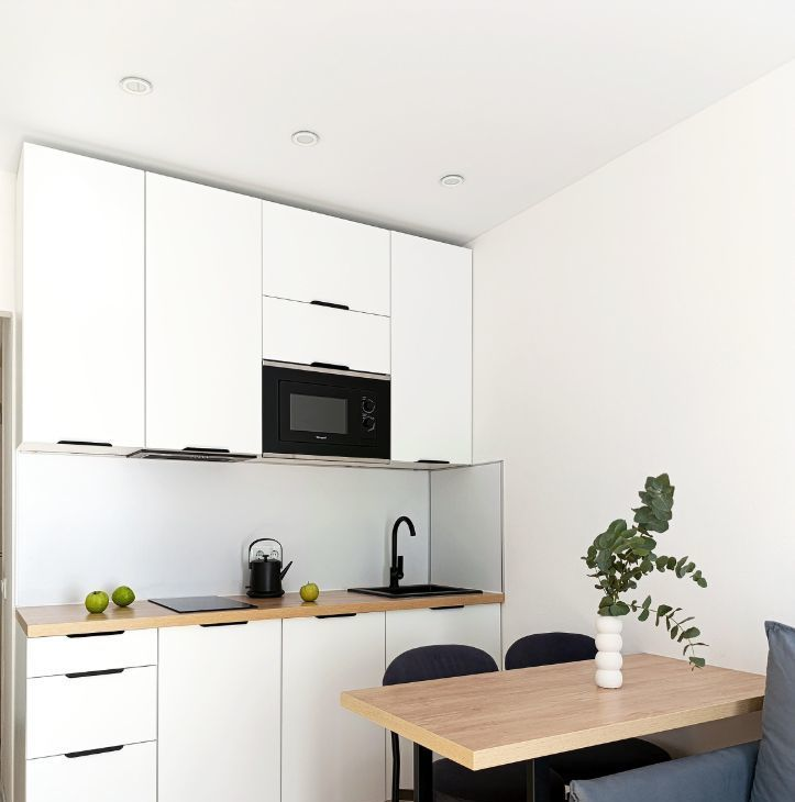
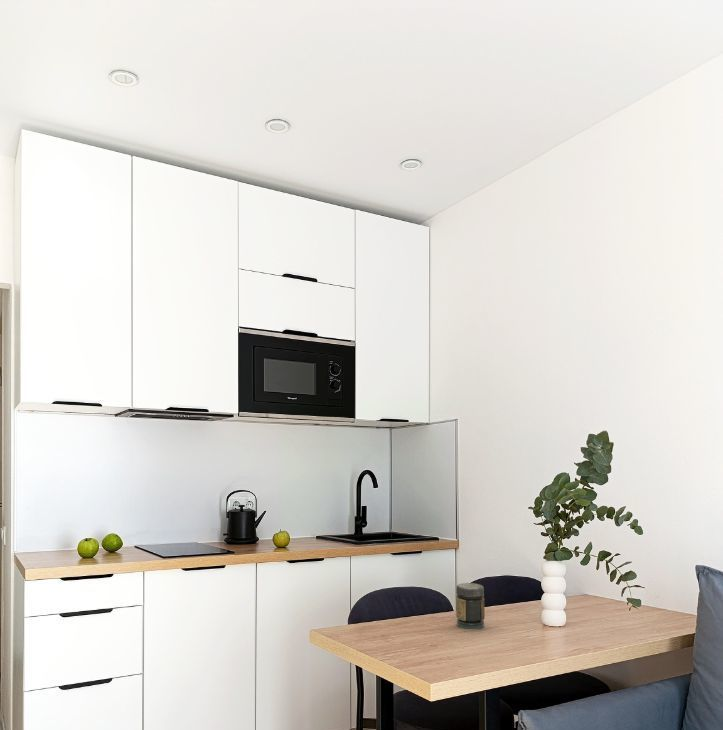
+ jar [455,582,486,630]
